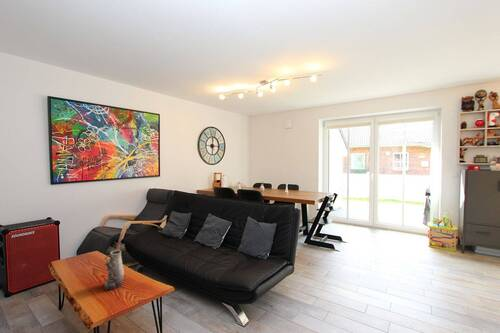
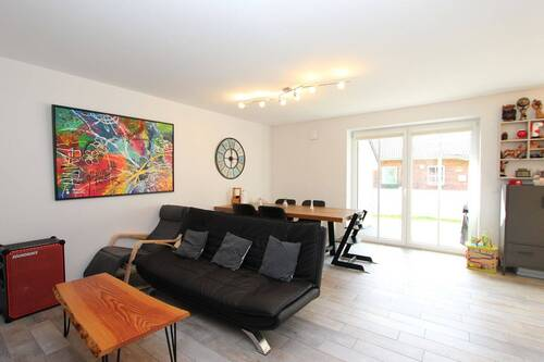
- vase [103,249,125,291]
